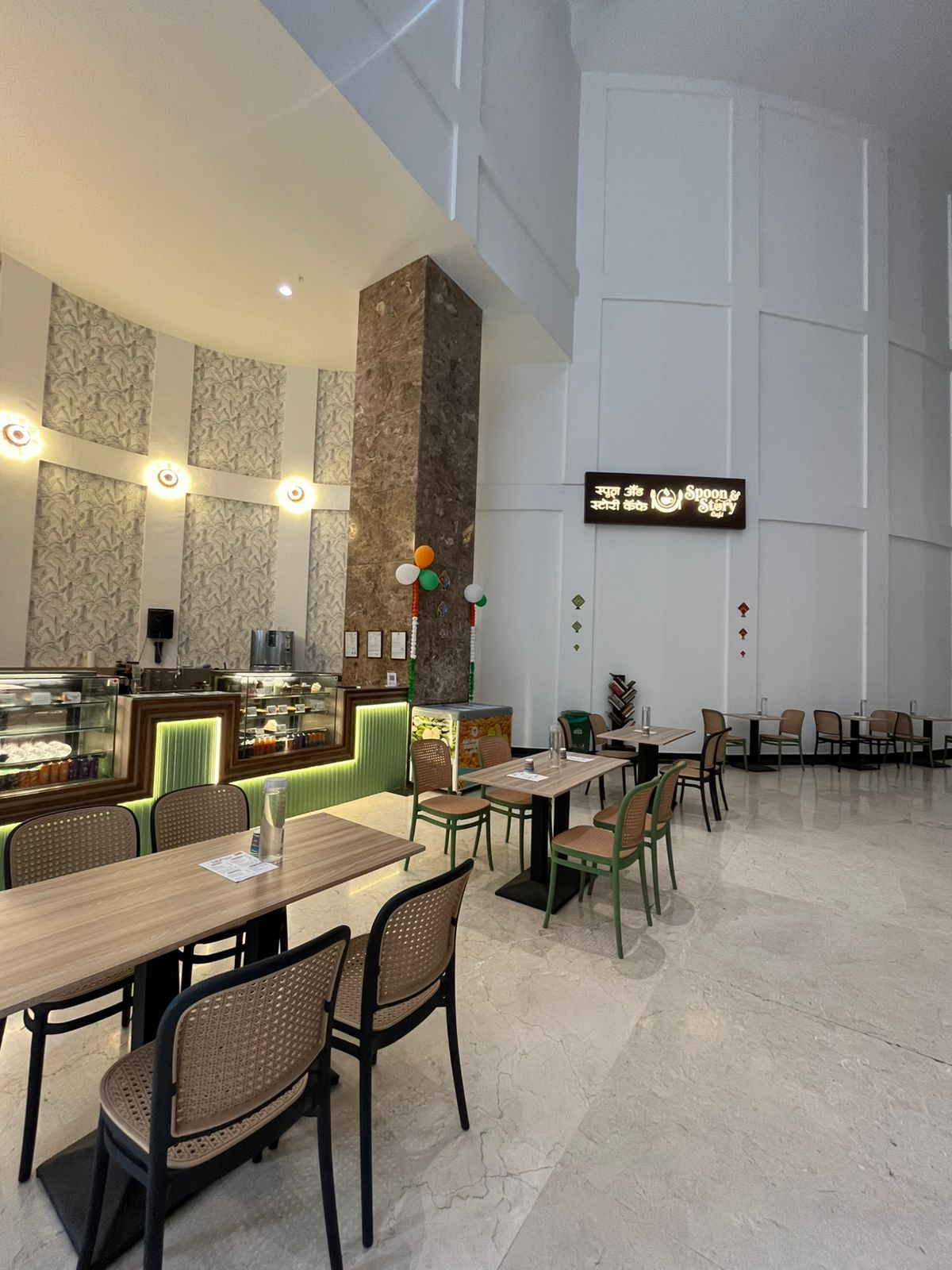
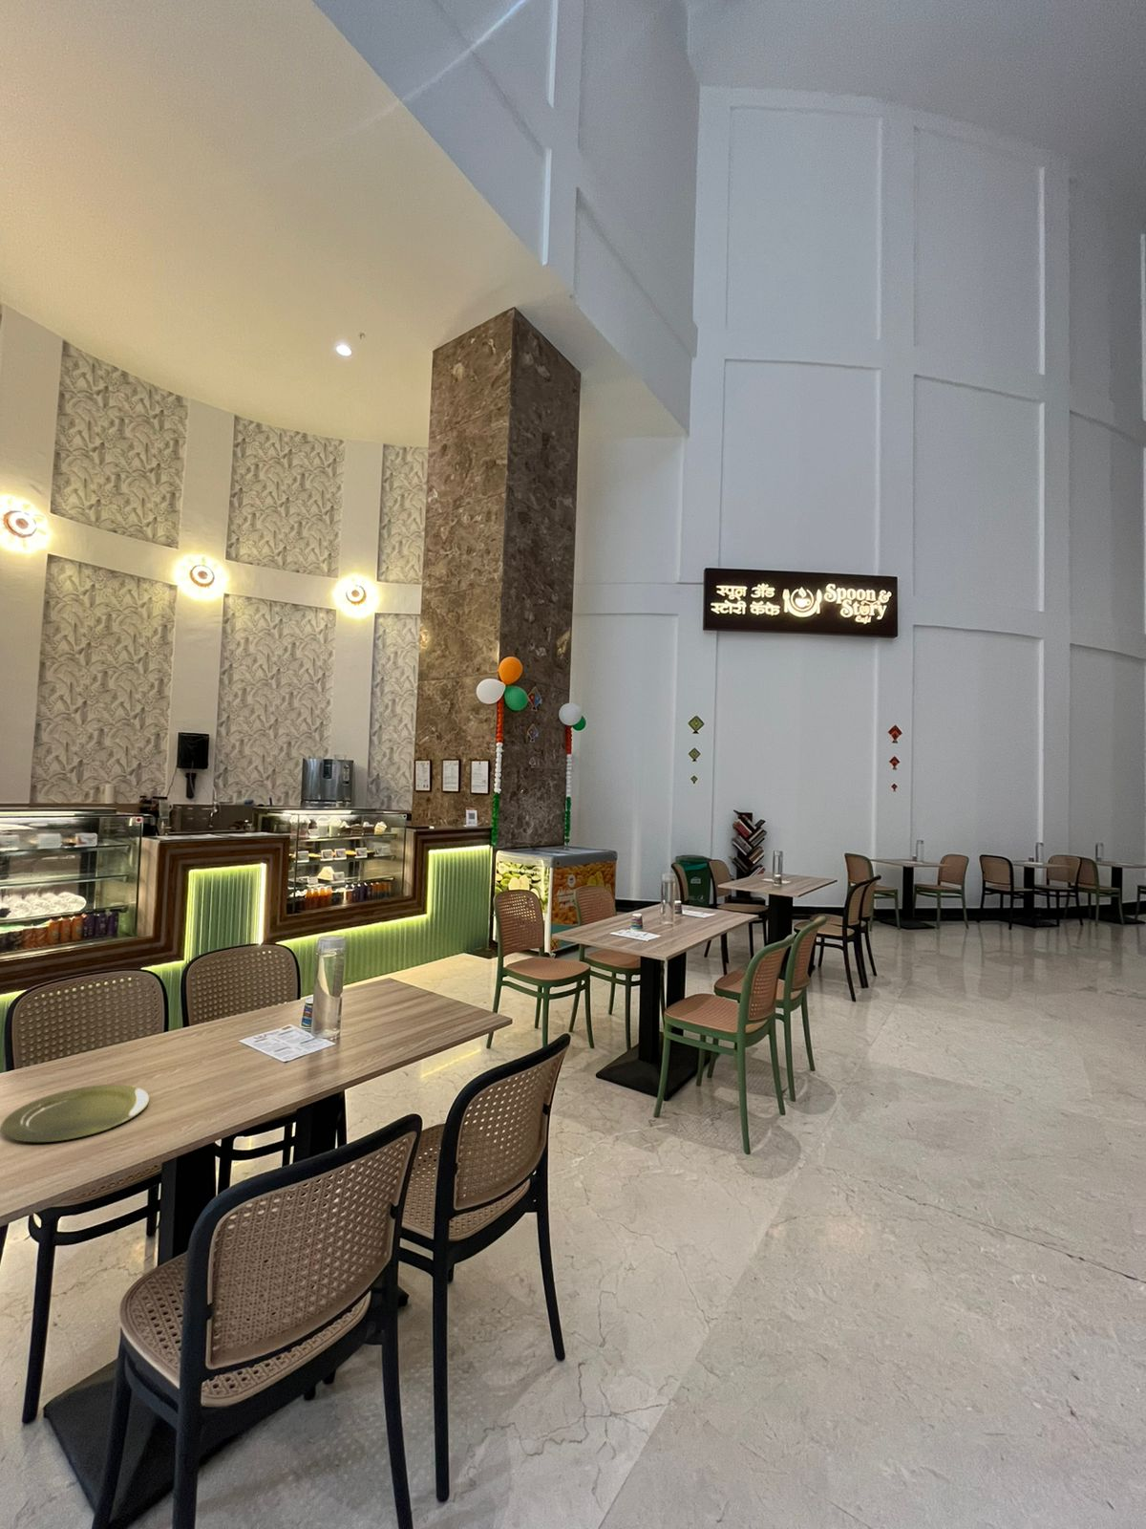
+ plate [0,1084,150,1143]
